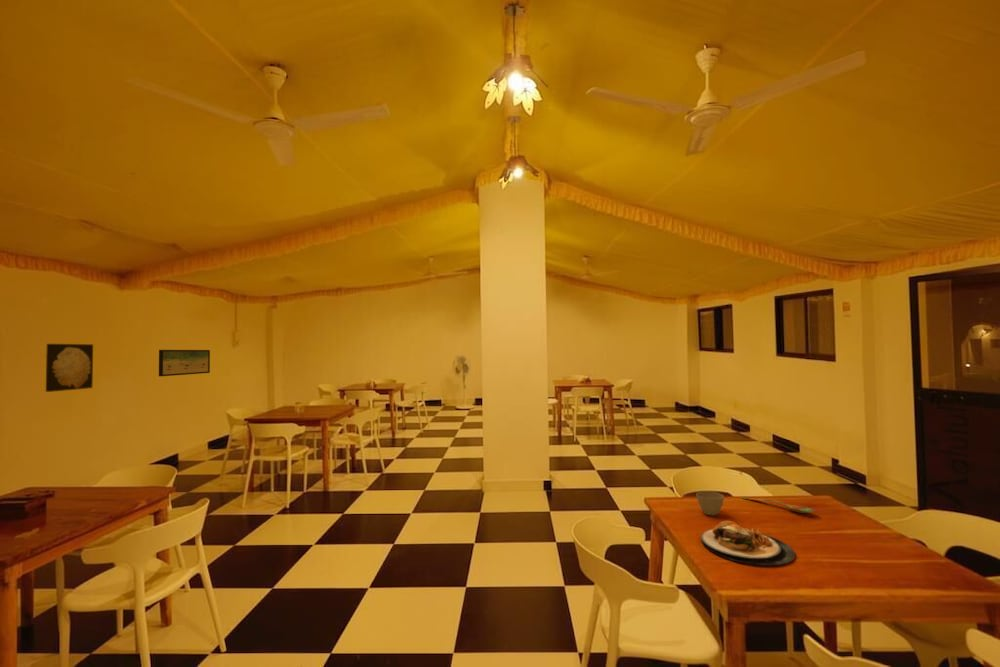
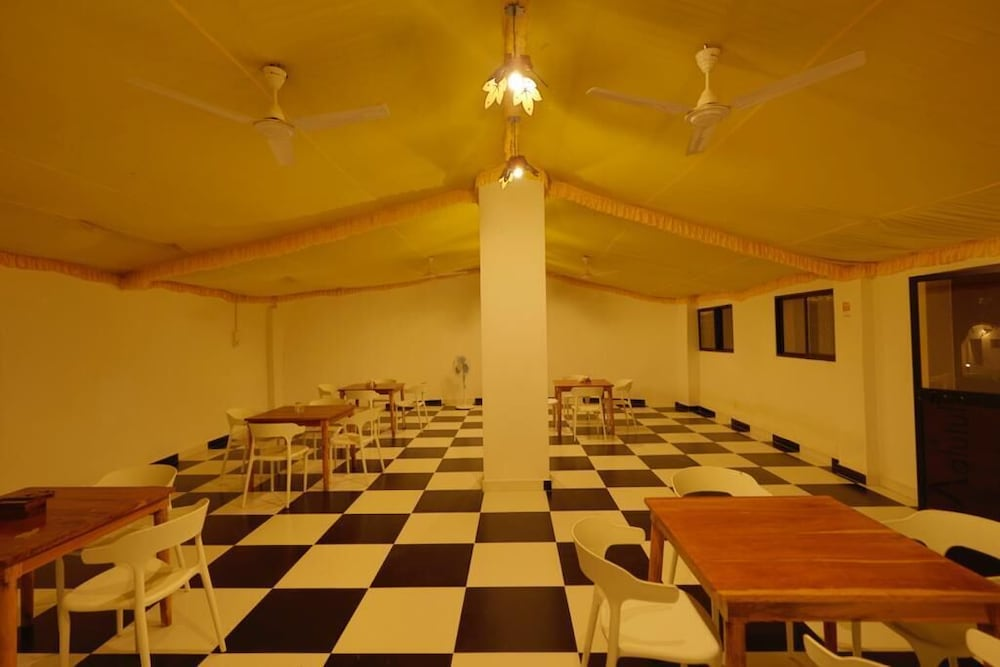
- spoon [742,496,816,514]
- wall art [45,343,94,393]
- wall art [158,349,211,377]
- plate [701,520,796,566]
- flower pot [695,491,725,516]
